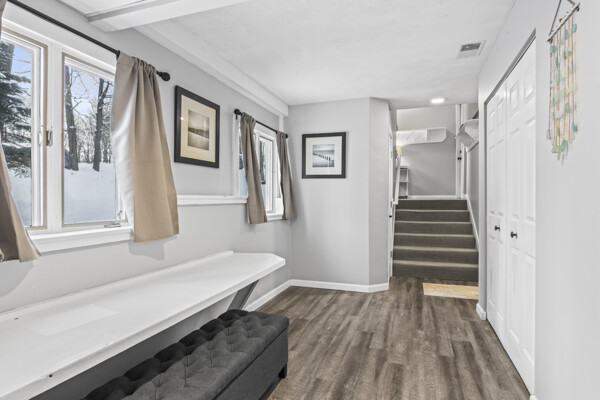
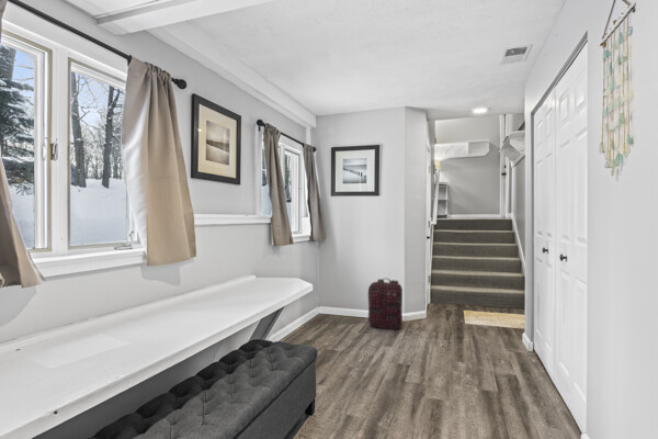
+ backpack [367,277,404,330]
